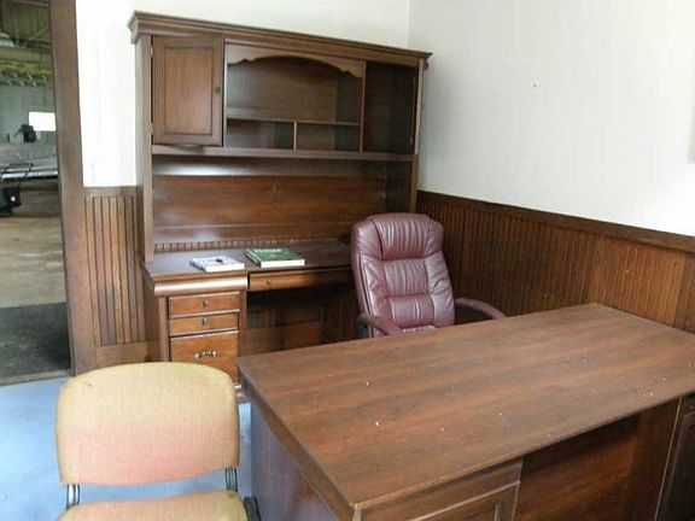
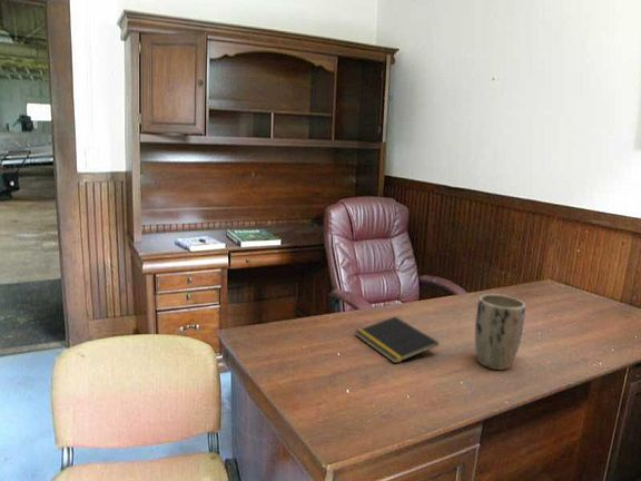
+ notepad [354,316,440,364]
+ plant pot [474,293,526,371]
